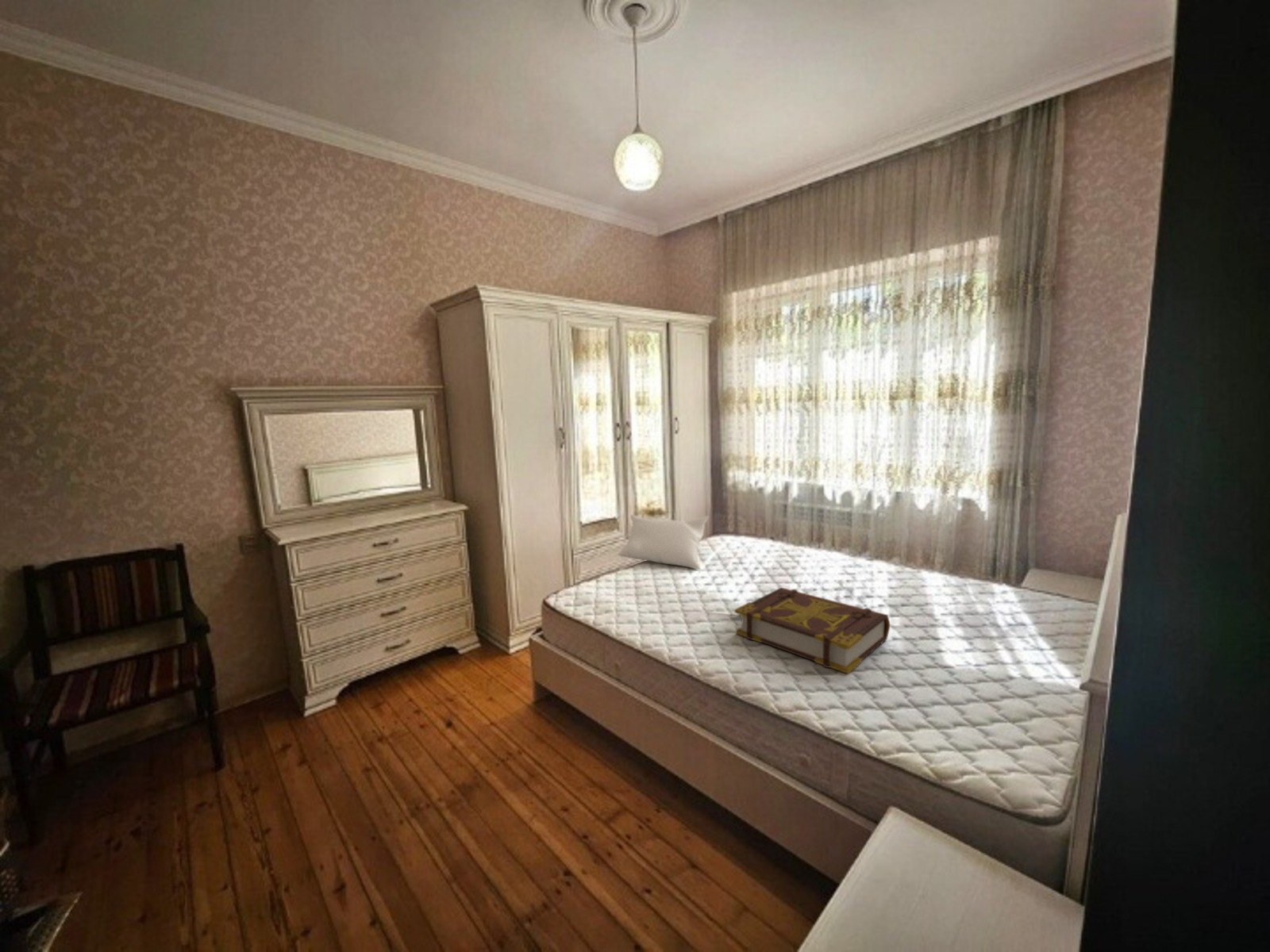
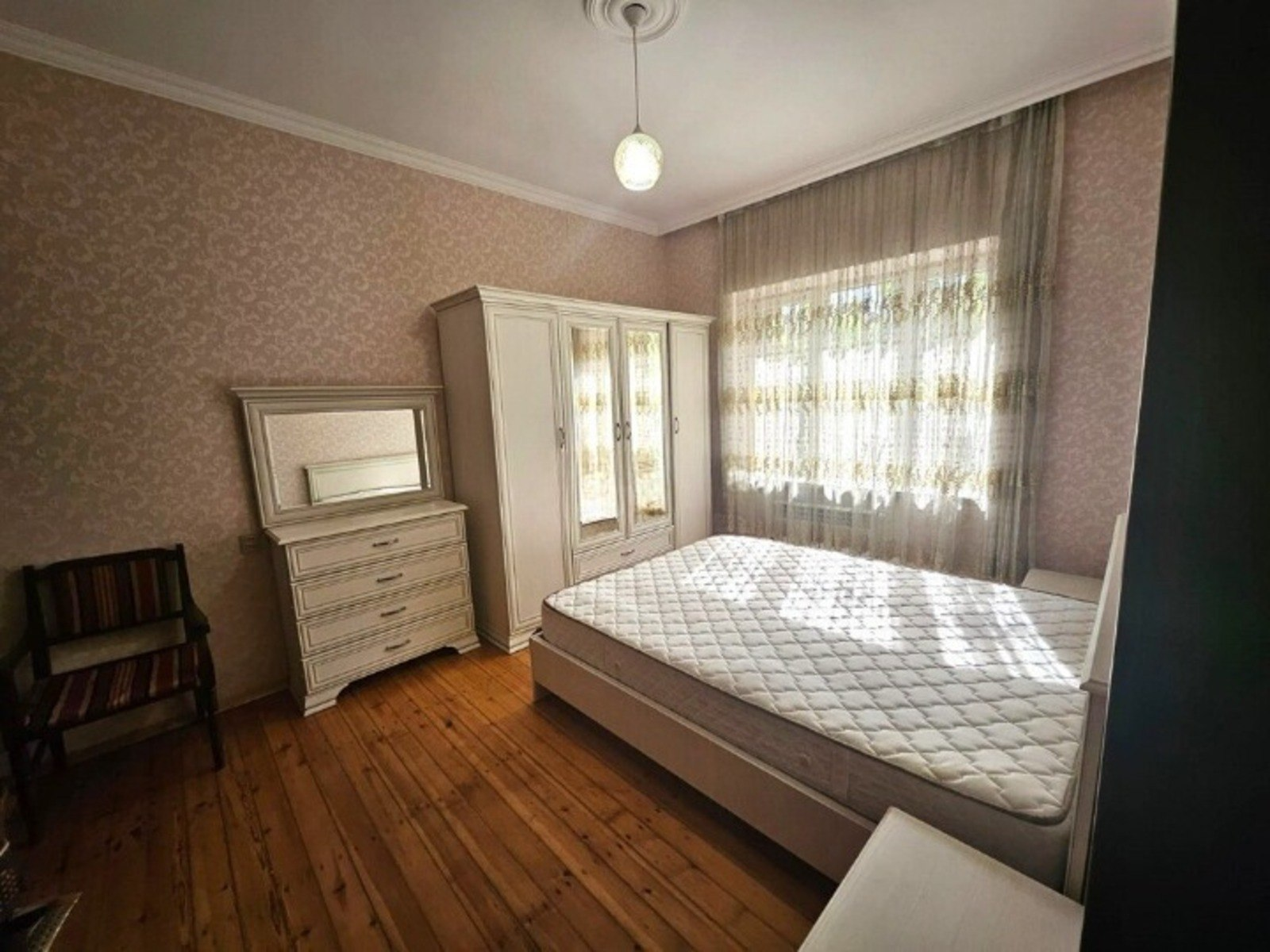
- book [733,586,891,674]
- cushion [615,514,710,570]
